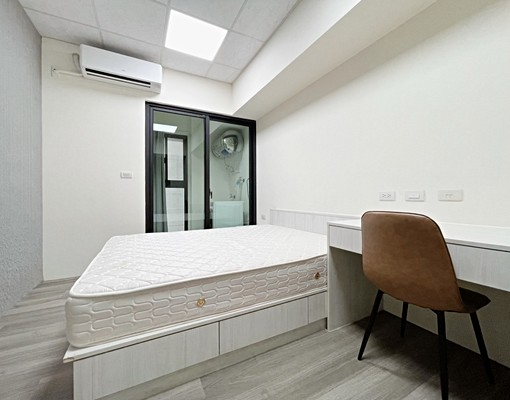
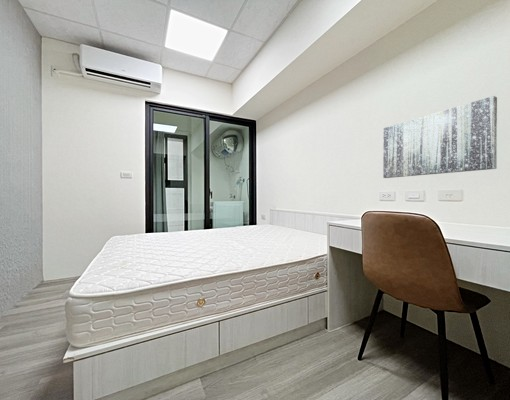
+ wall art [382,95,498,179]
